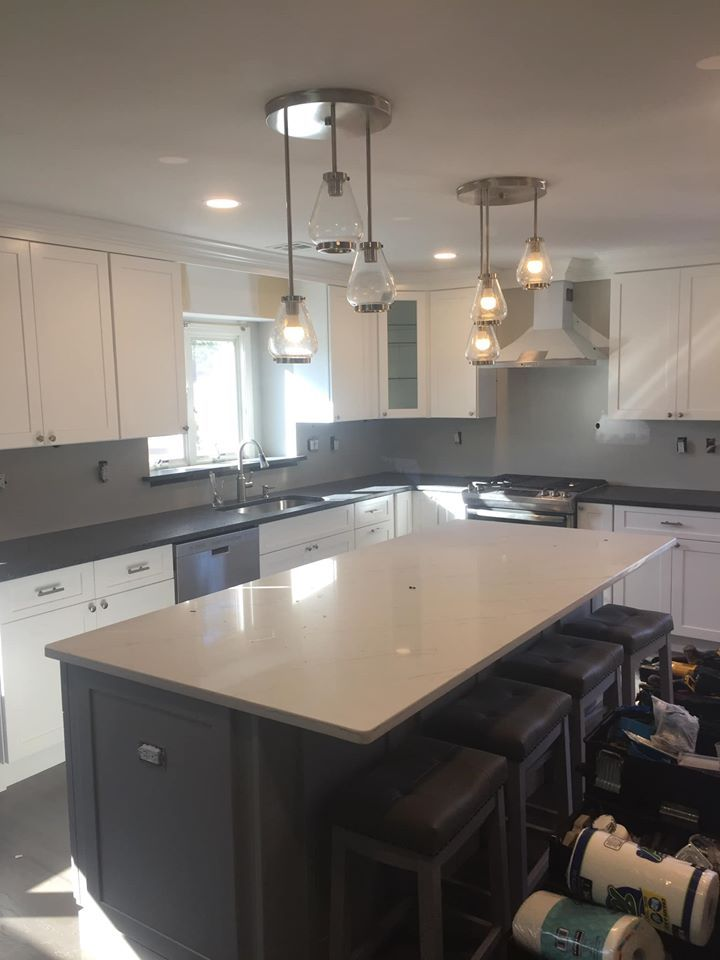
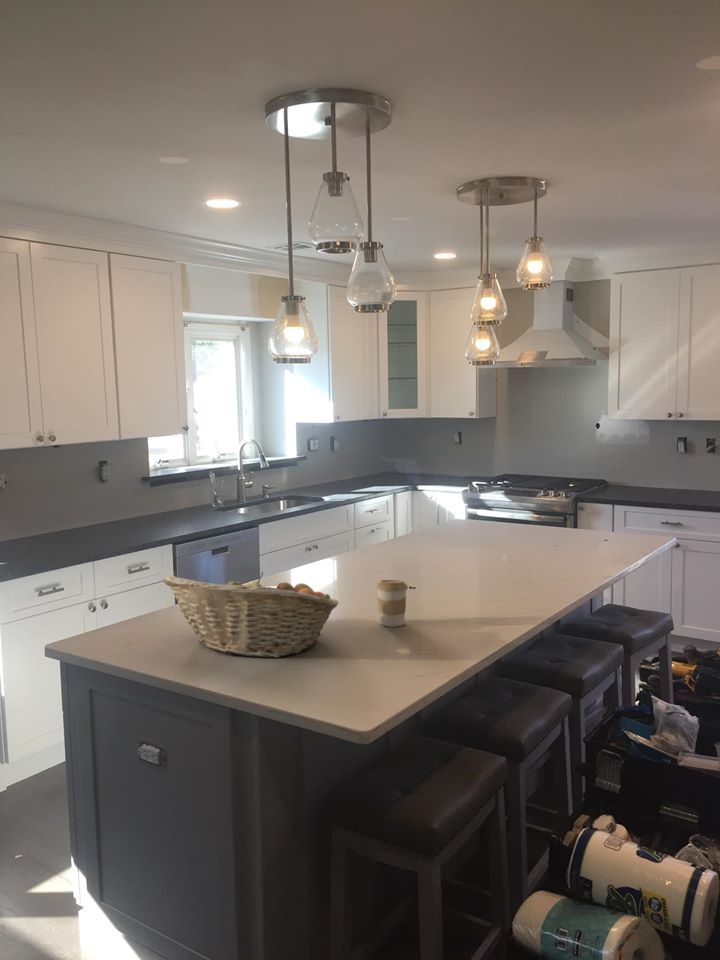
+ coffee cup [375,579,409,628]
+ fruit basket [162,571,340,659]
